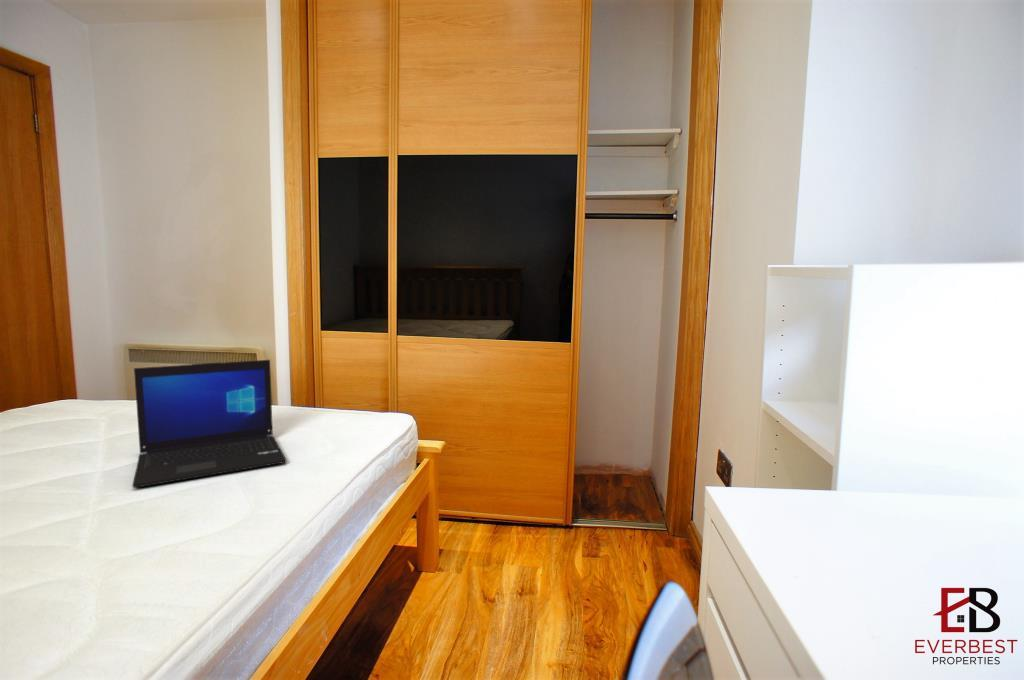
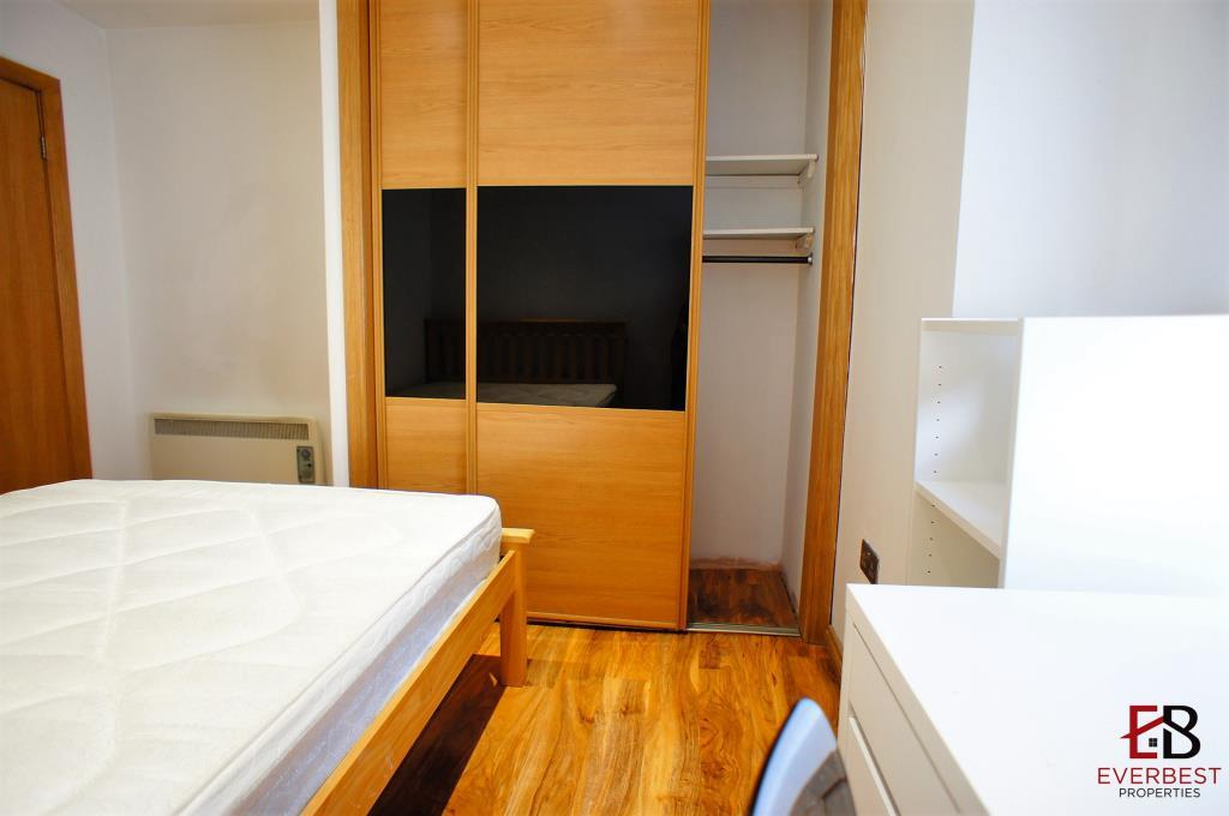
- laptop [132,359,287,489]
